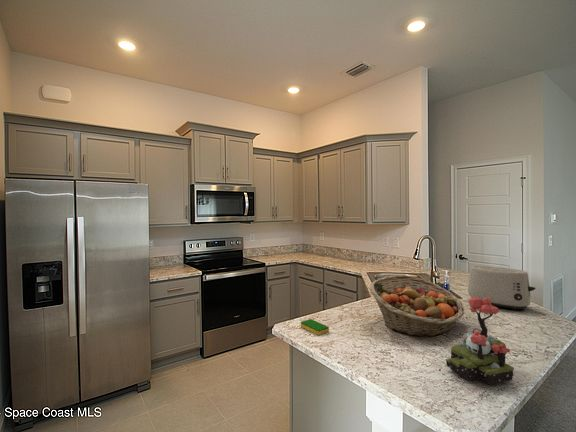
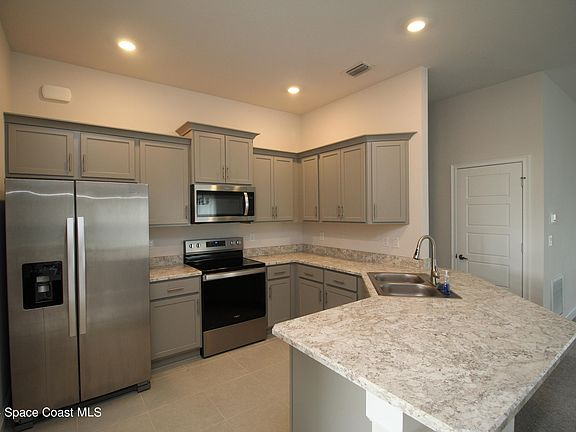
- fruit basket [369,274,465,338]
- toaster [467,265,537,311]
- dish sponge [300,318,330,336]
- plant [445,296,515,386]
